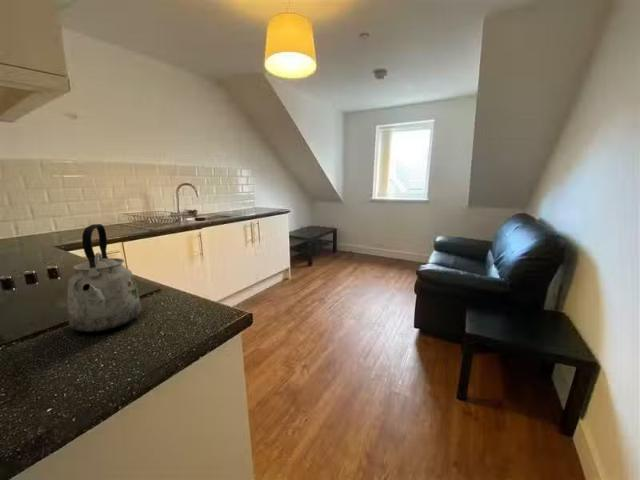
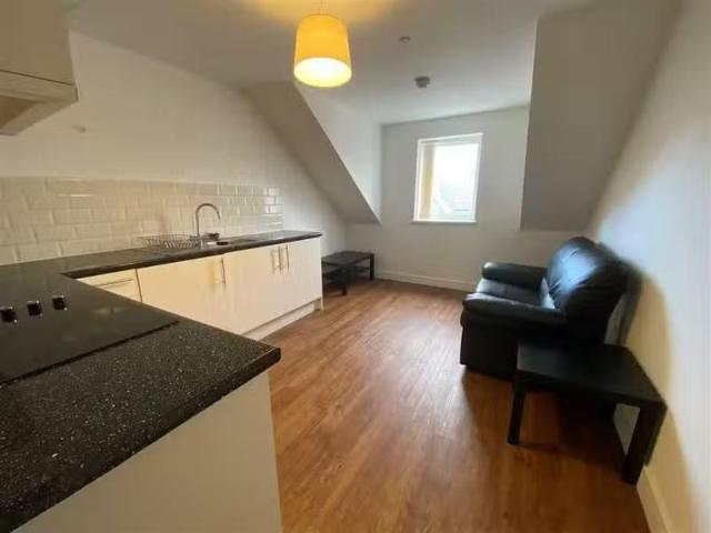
- kettle [66,223,143,333]
